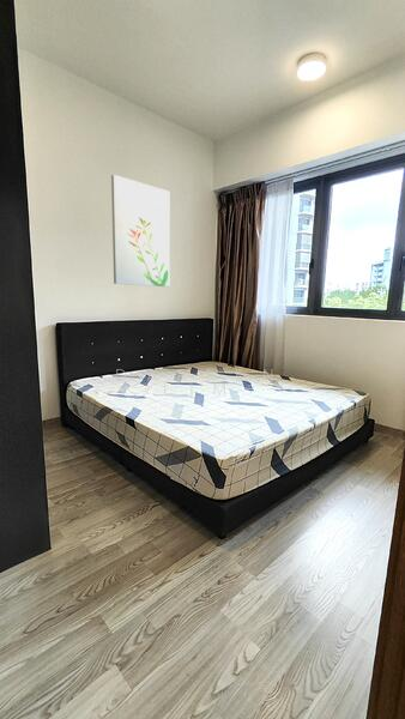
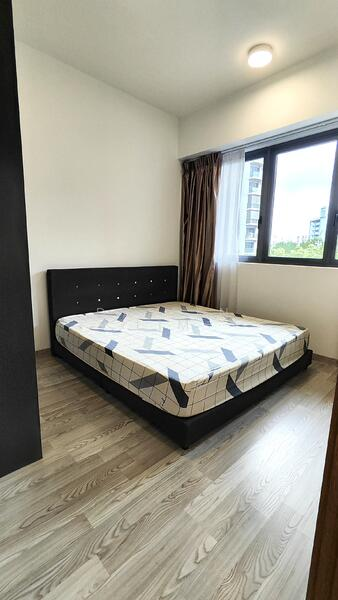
- wall art [110,174,171,288]
